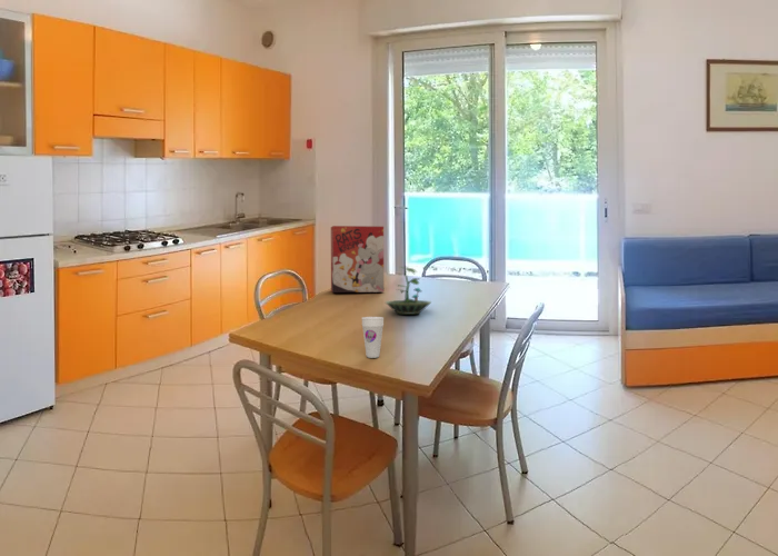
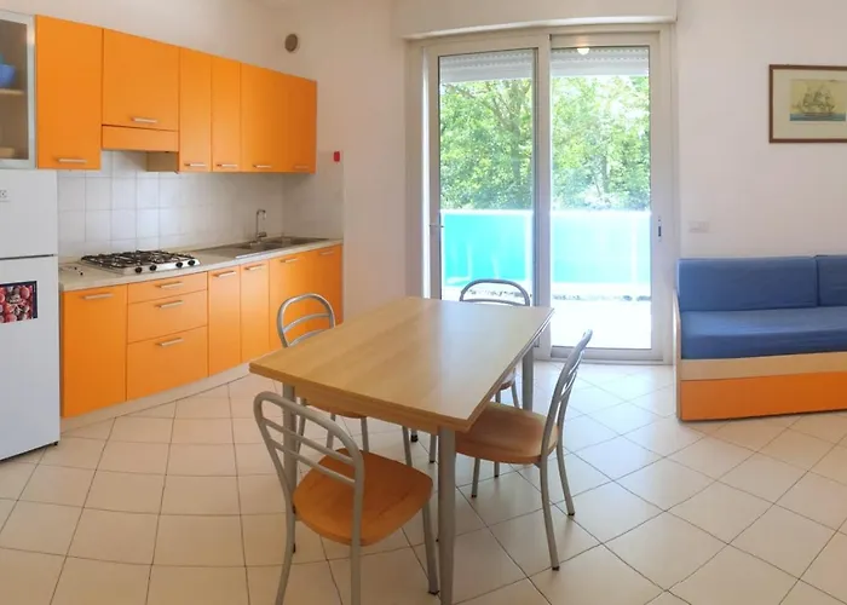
- cup [361,316,385,359]
- cereal box [330,225,385,294]
- terrarium [385,266,432,316]
